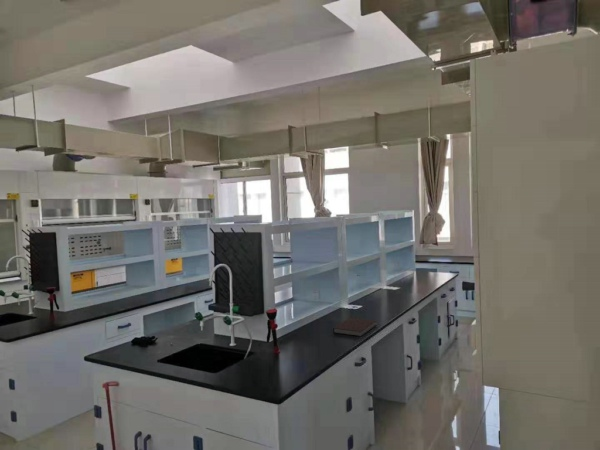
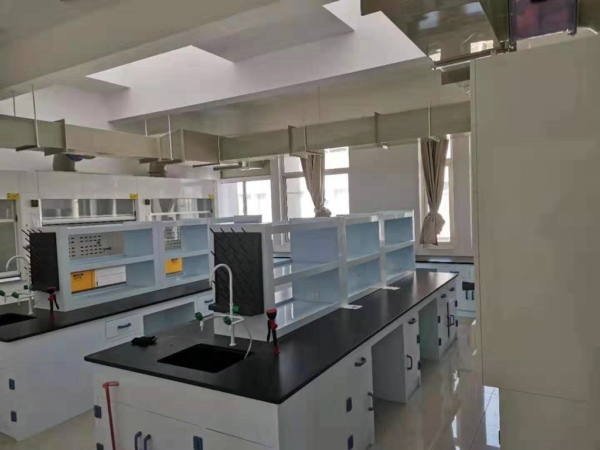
- notebook [332,317,378,337]
